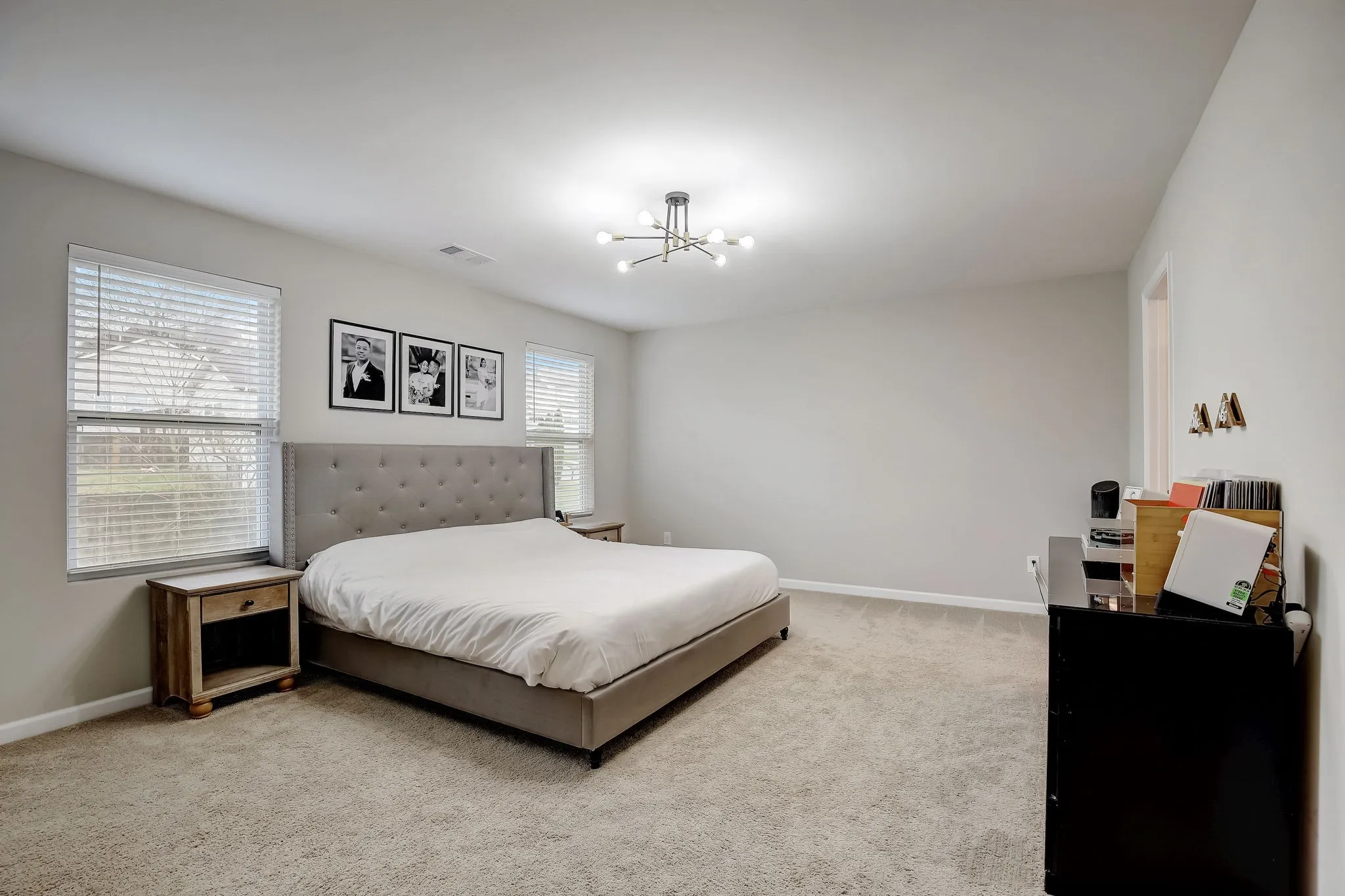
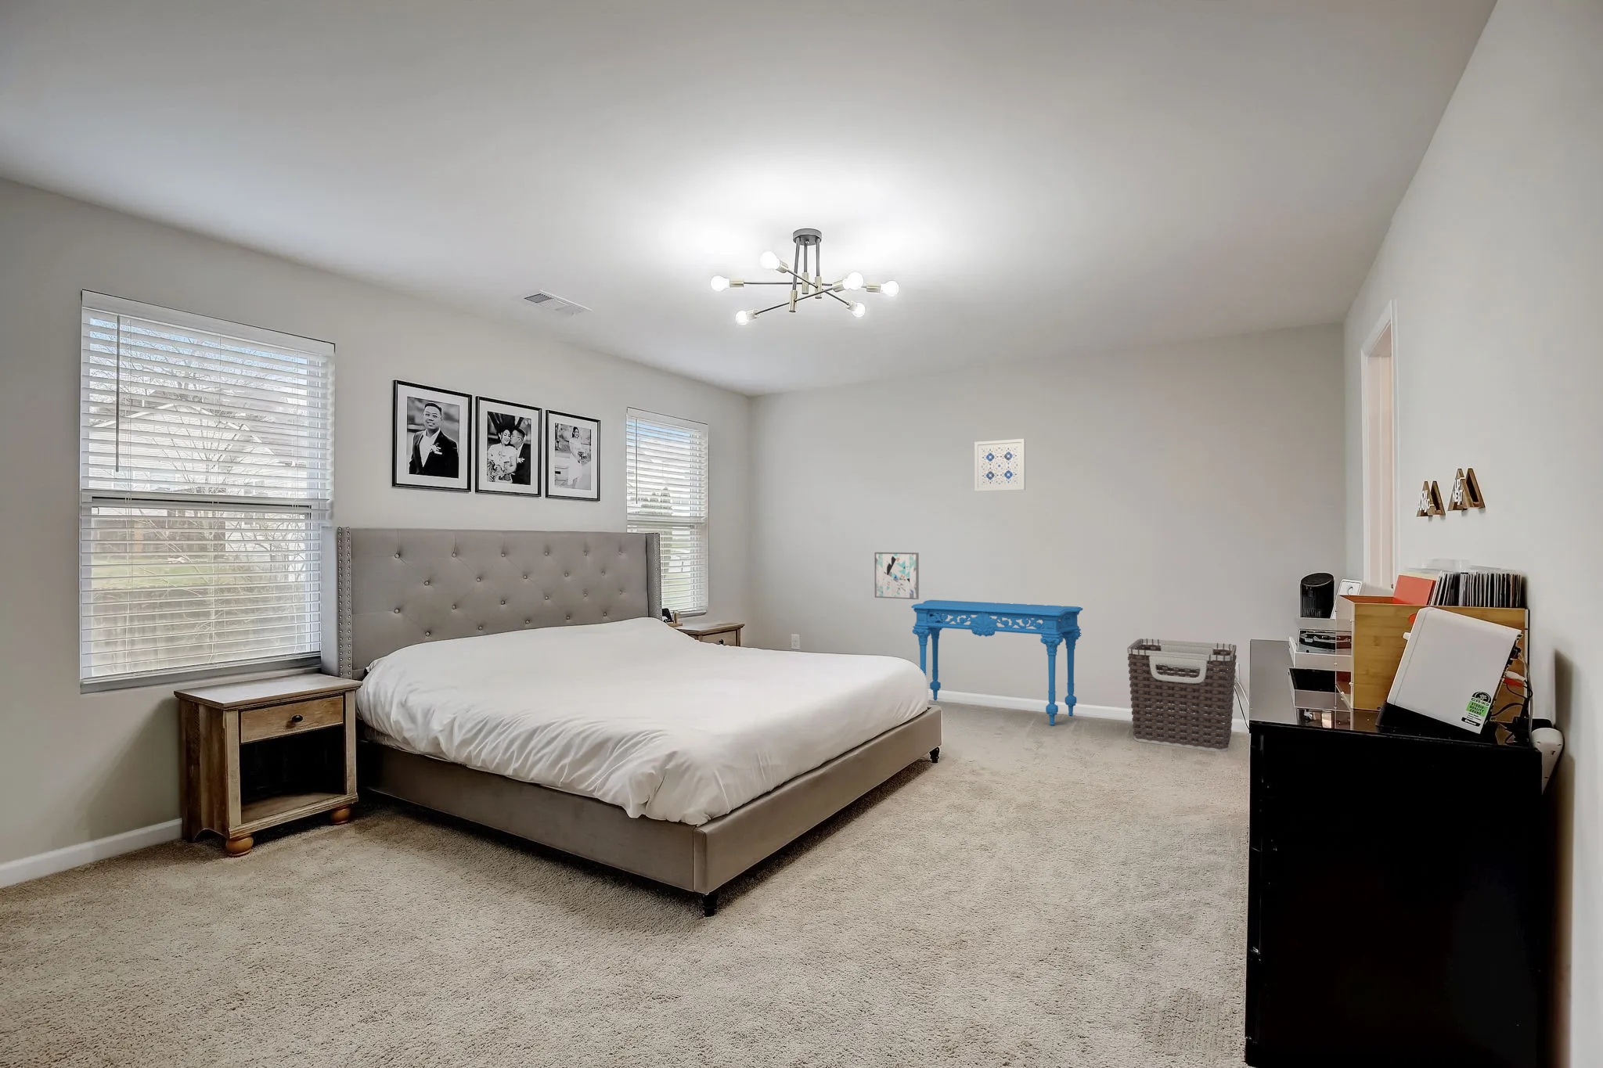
+ clothes hamper [1127,638,1237,752]
+ wall art [974,439,1026,492]
+ wall art [874,552,920,600]
+ console table [911,600,1083,727]
